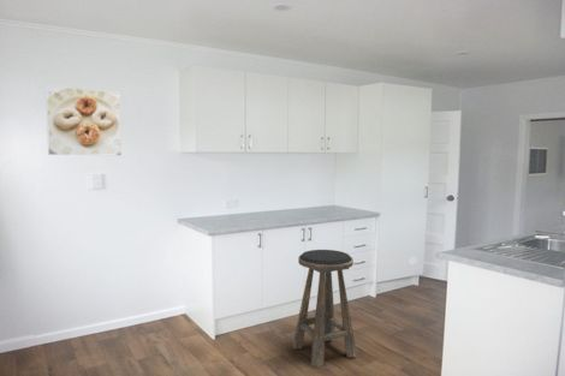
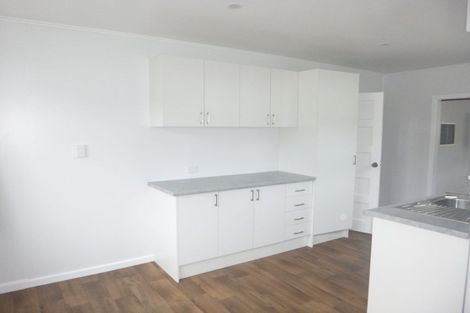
- stool [292,249,358,369]
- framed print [44,84,123,157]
